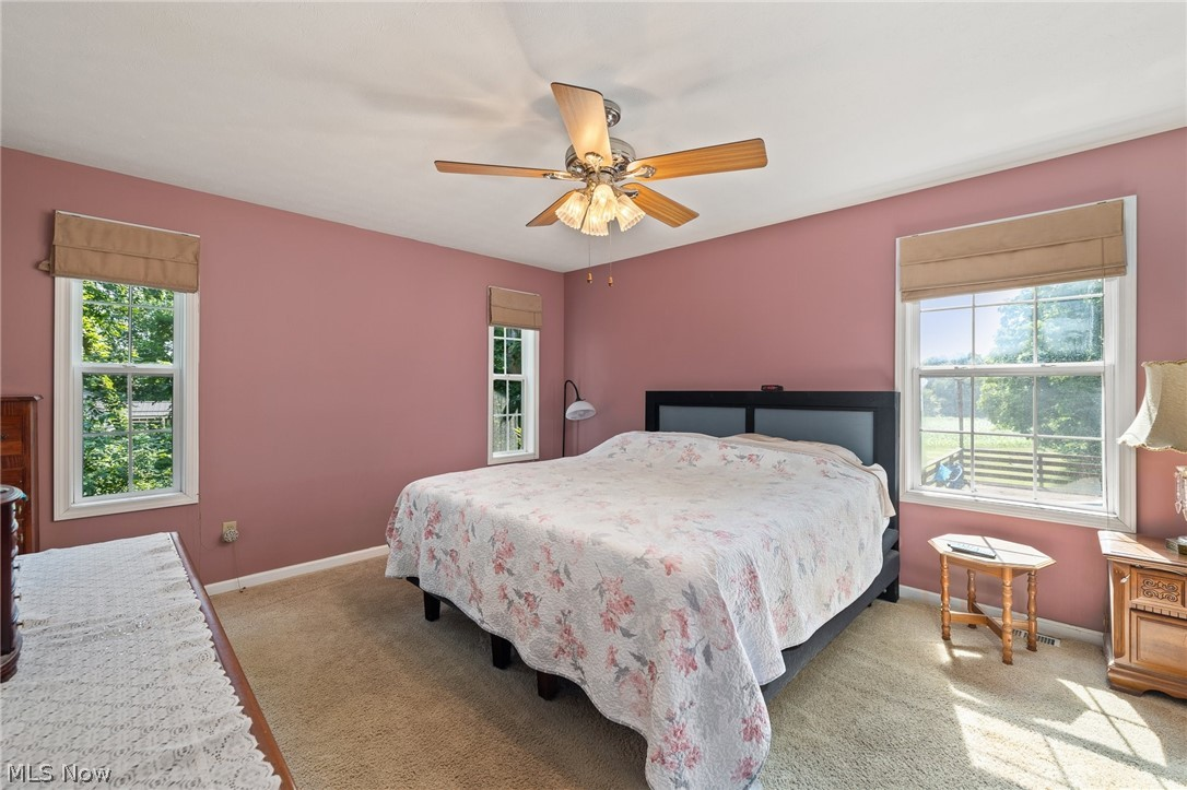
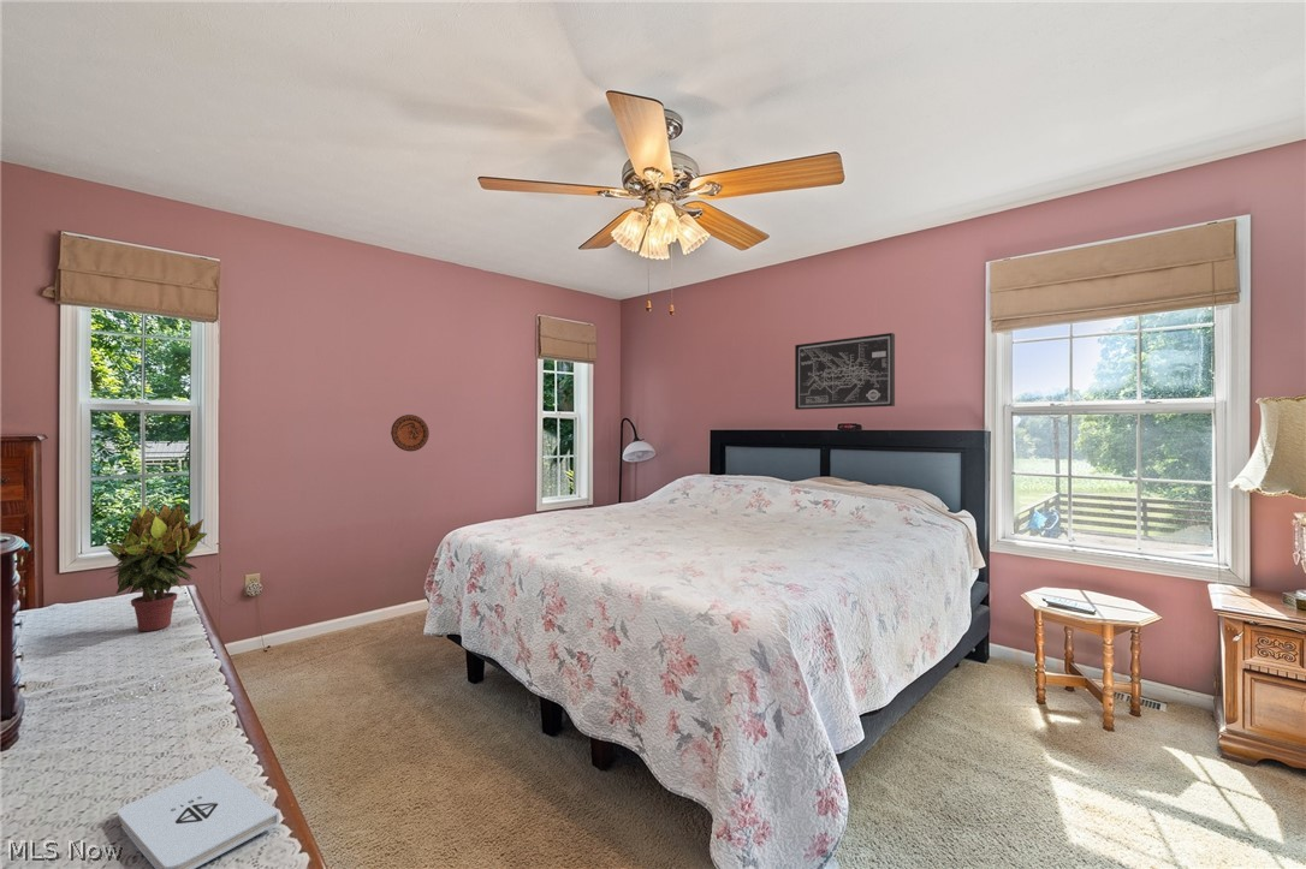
+ notepad [117,764,280,869]
+ decorative plate [390,413,431,453]
+ wall art [794,332,896,411]
+ potted plant [105,504,208,632]
